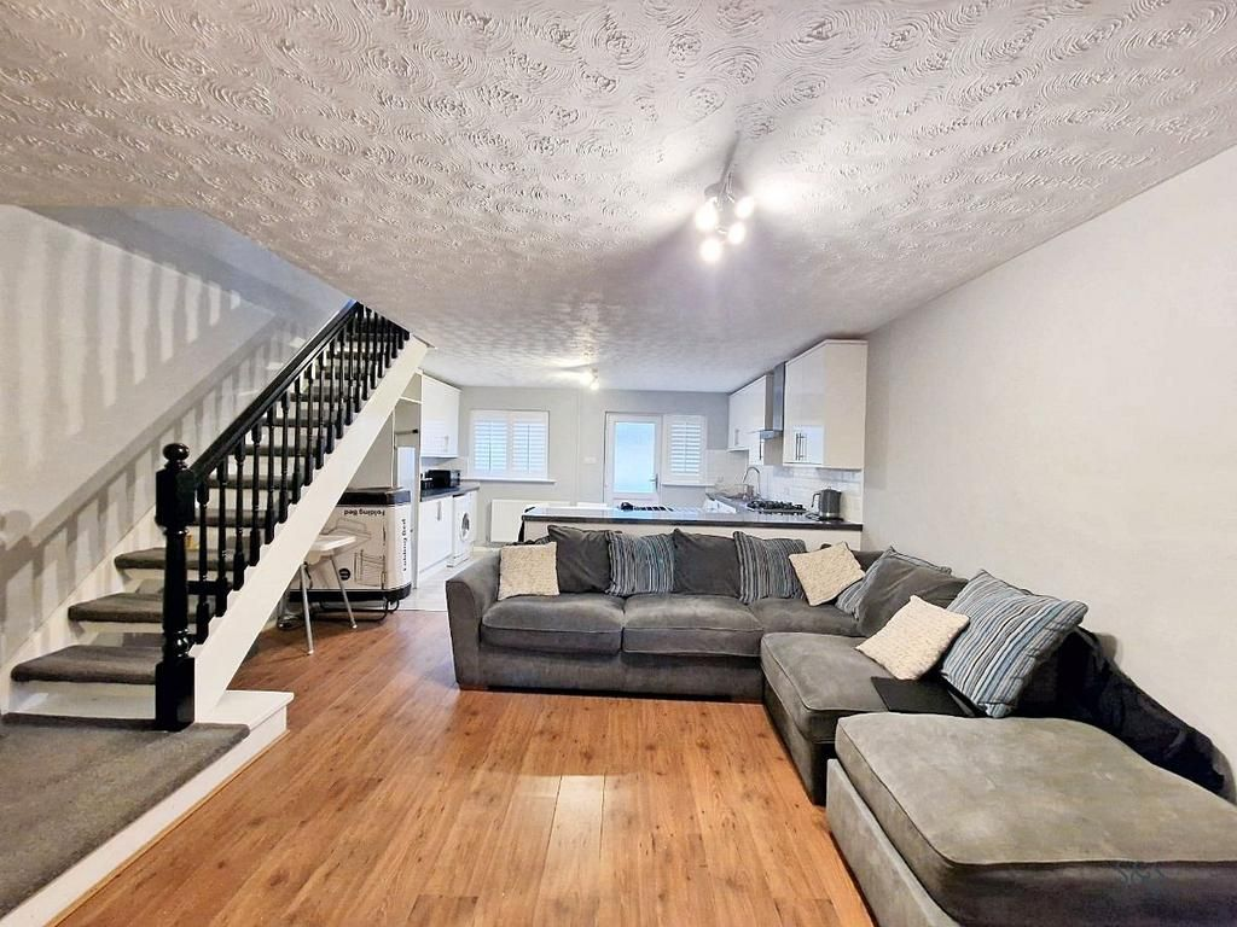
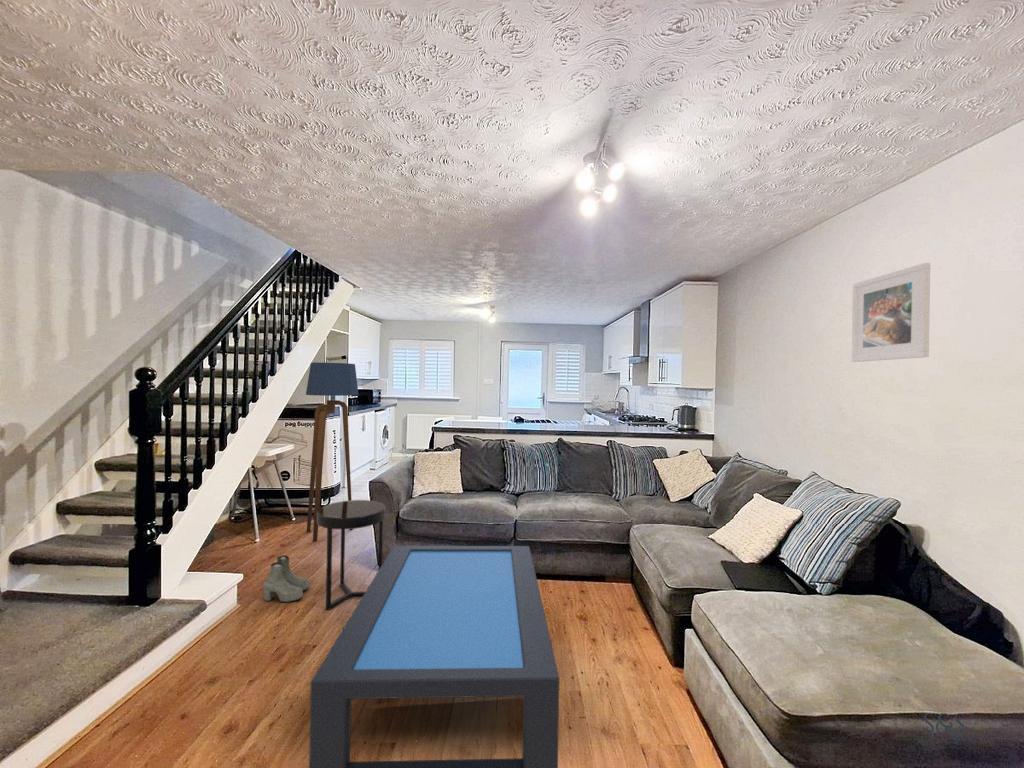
+ boots [262,554,310,603]
+ side table [317,499,386,611]
+ floor lamp [305,362,359,542]
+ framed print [851,262,931,363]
+ coffee table [308,545,560,768]
